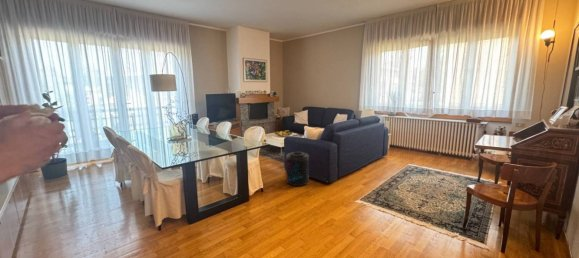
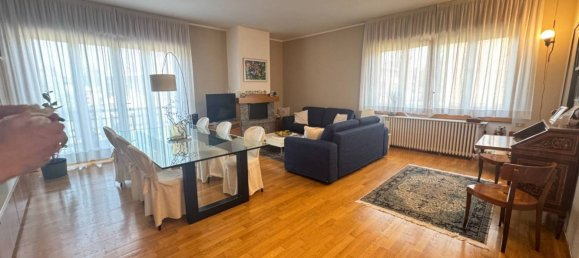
- supplement container [285,151,310,187]
